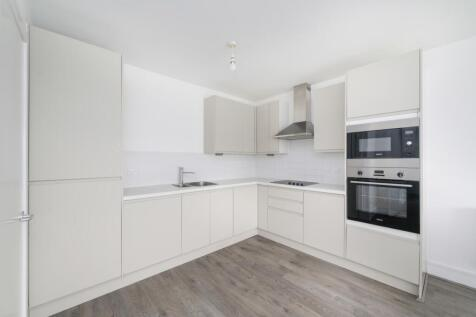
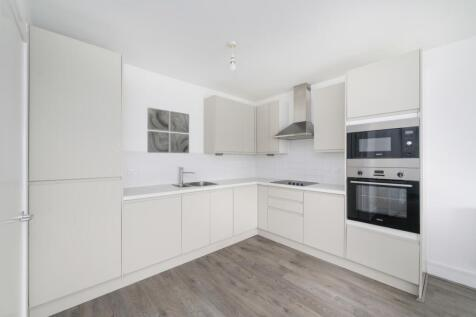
+ wall art [146,106,190,154]
